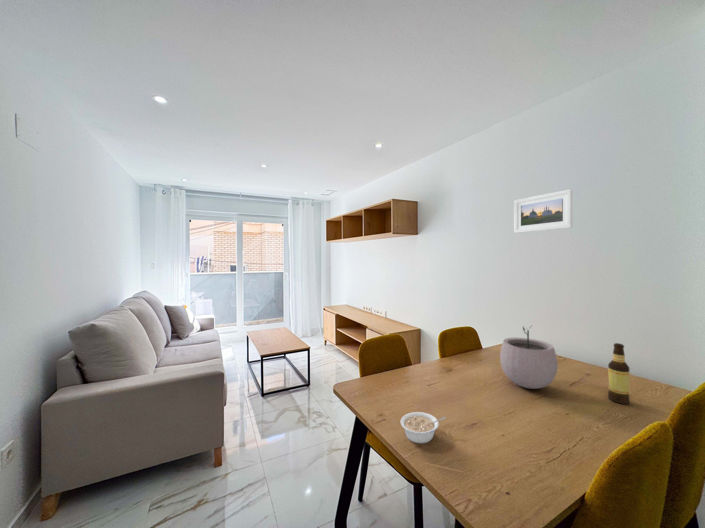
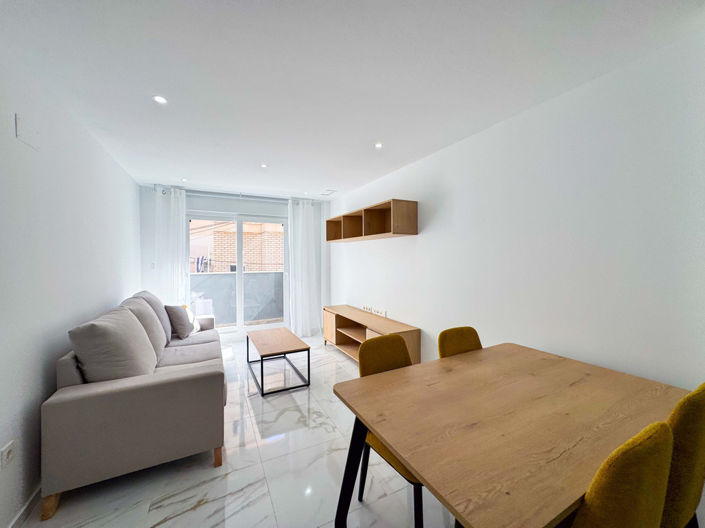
- plant pot [499,326,559,390]
- legume [400,411,447,444]
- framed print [513,188,573,234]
- bottle [607,342,631,405]
